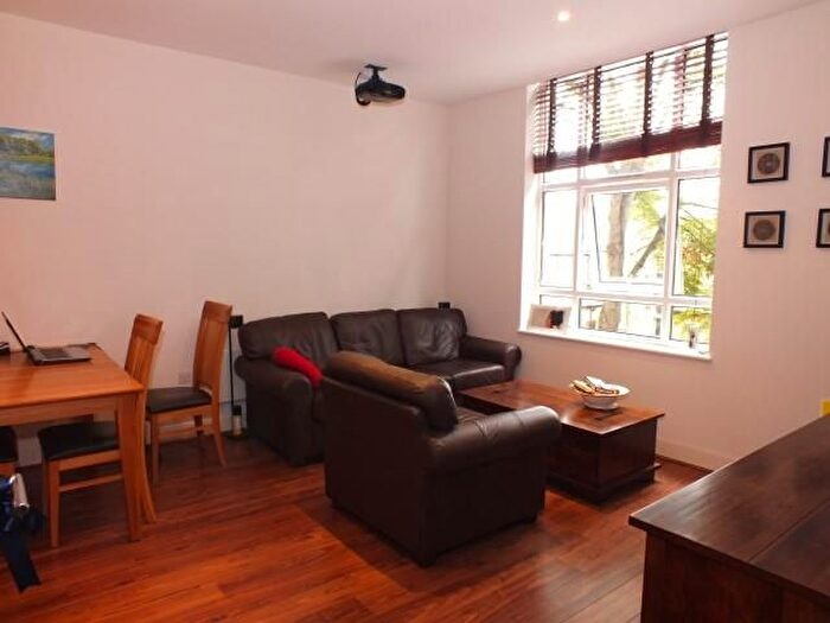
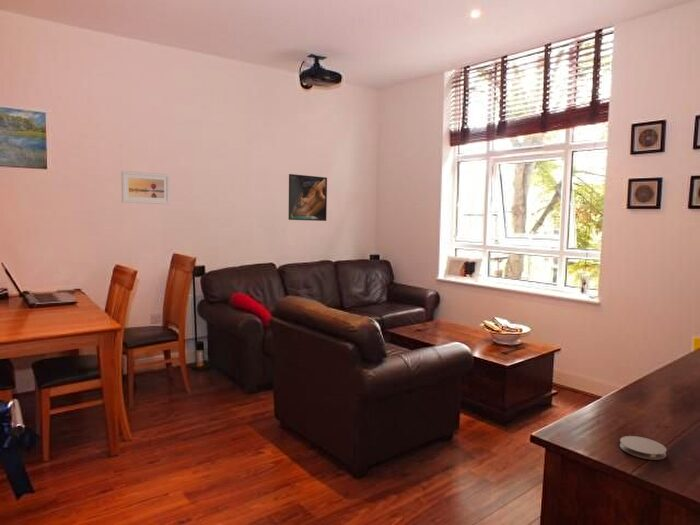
+ coaster [619,435,668,461]
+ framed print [120,170,171,205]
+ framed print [287,173,328,222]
